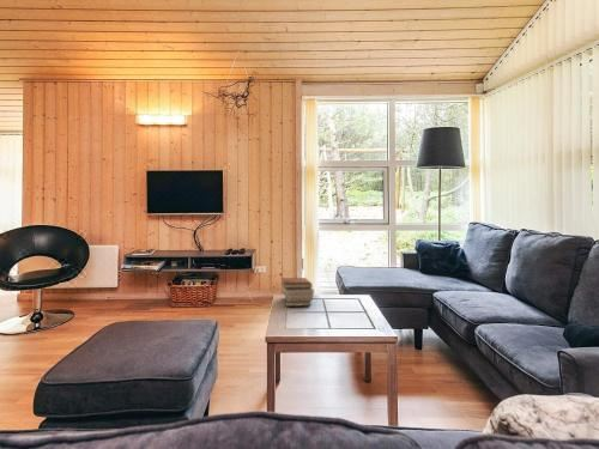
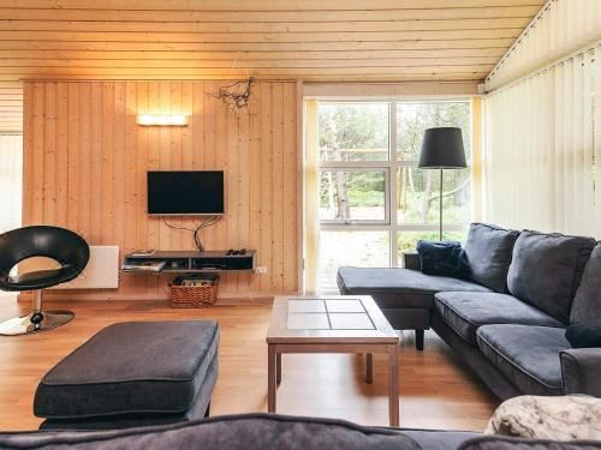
- book stack [280,277,315,308]
